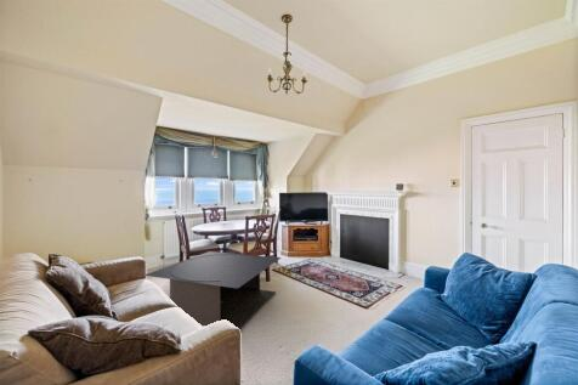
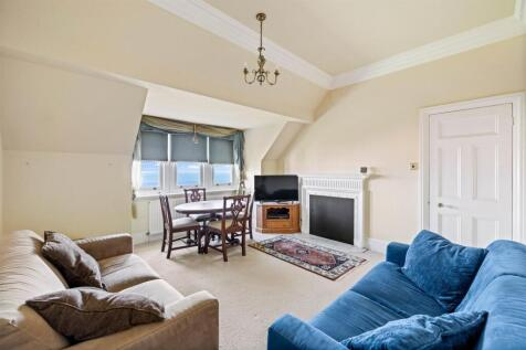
- coffee table [144,250,282,329]
